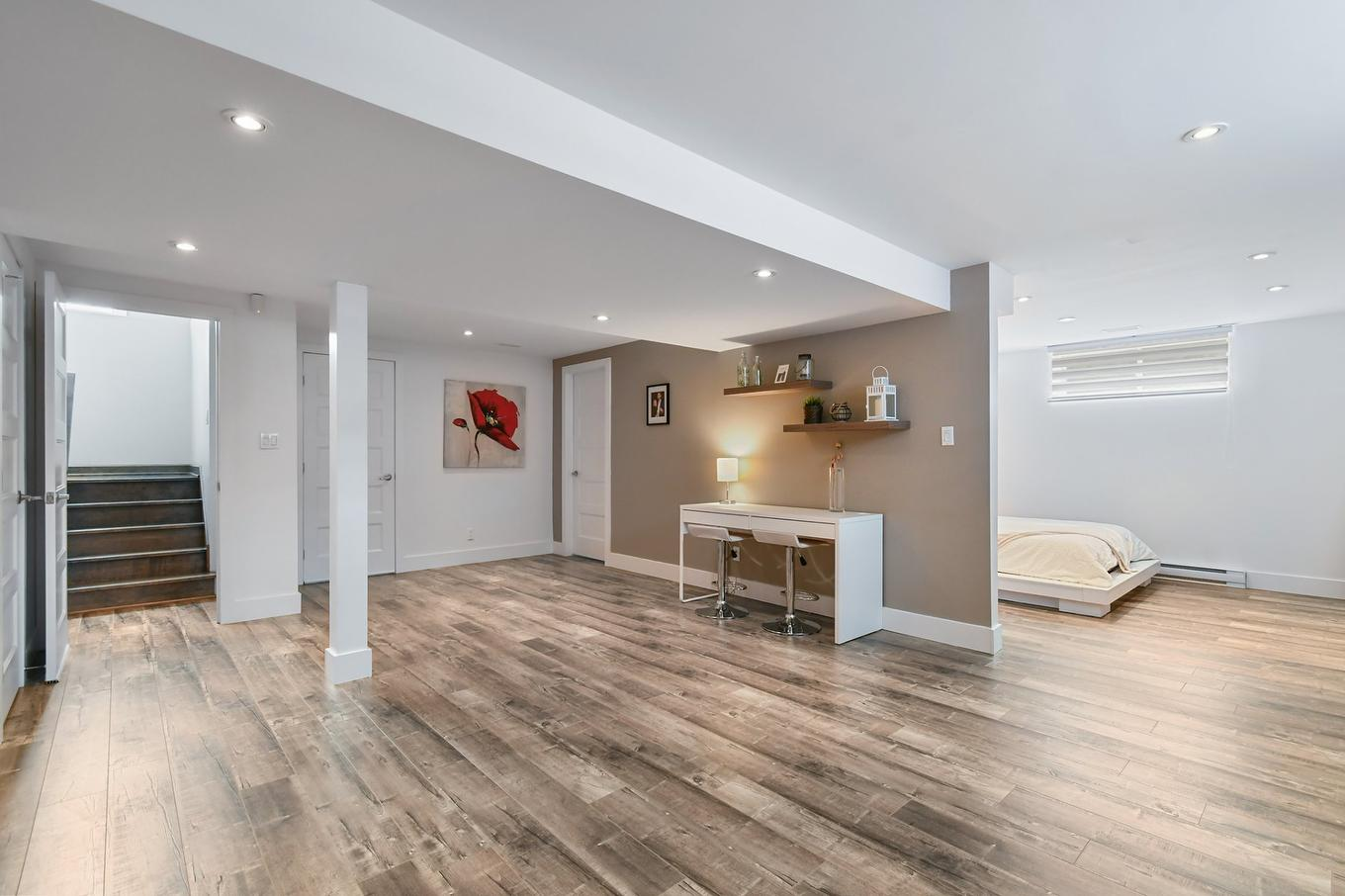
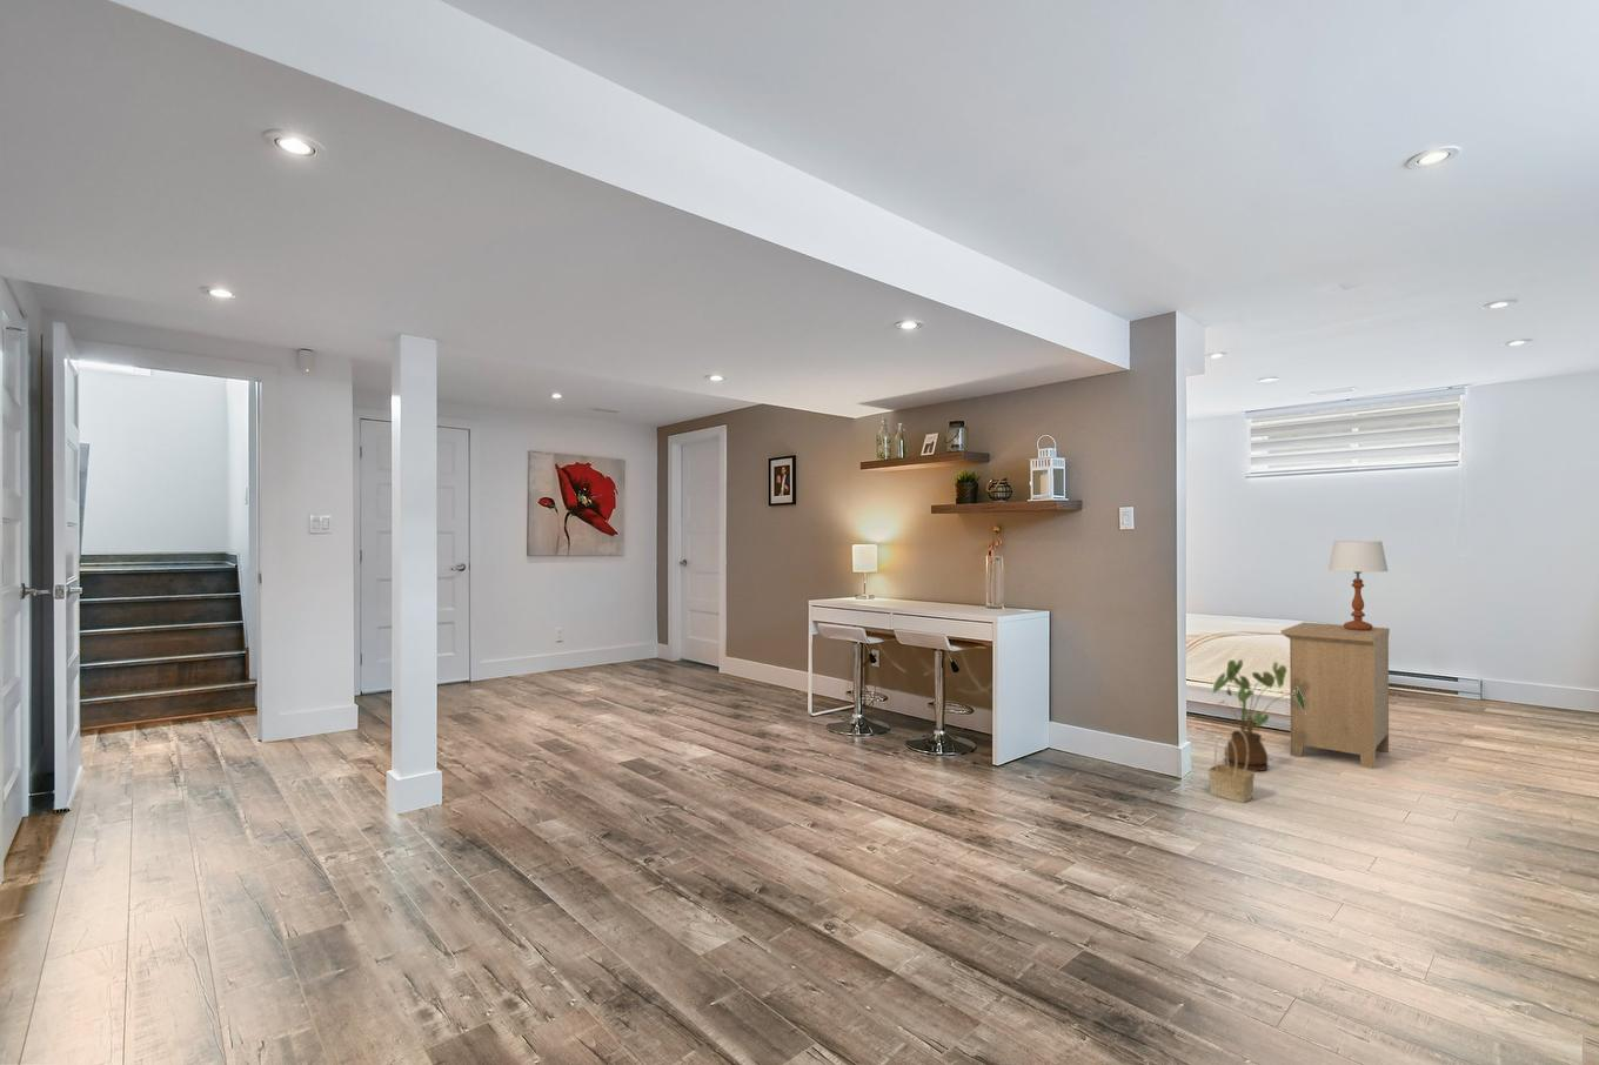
+ table lamp [1328,540,1390,630]
+ nightstand [1280,622,1391,770]
+ basket [1208,729,1255,804]
+ house plant [1211,658,1307,773]
